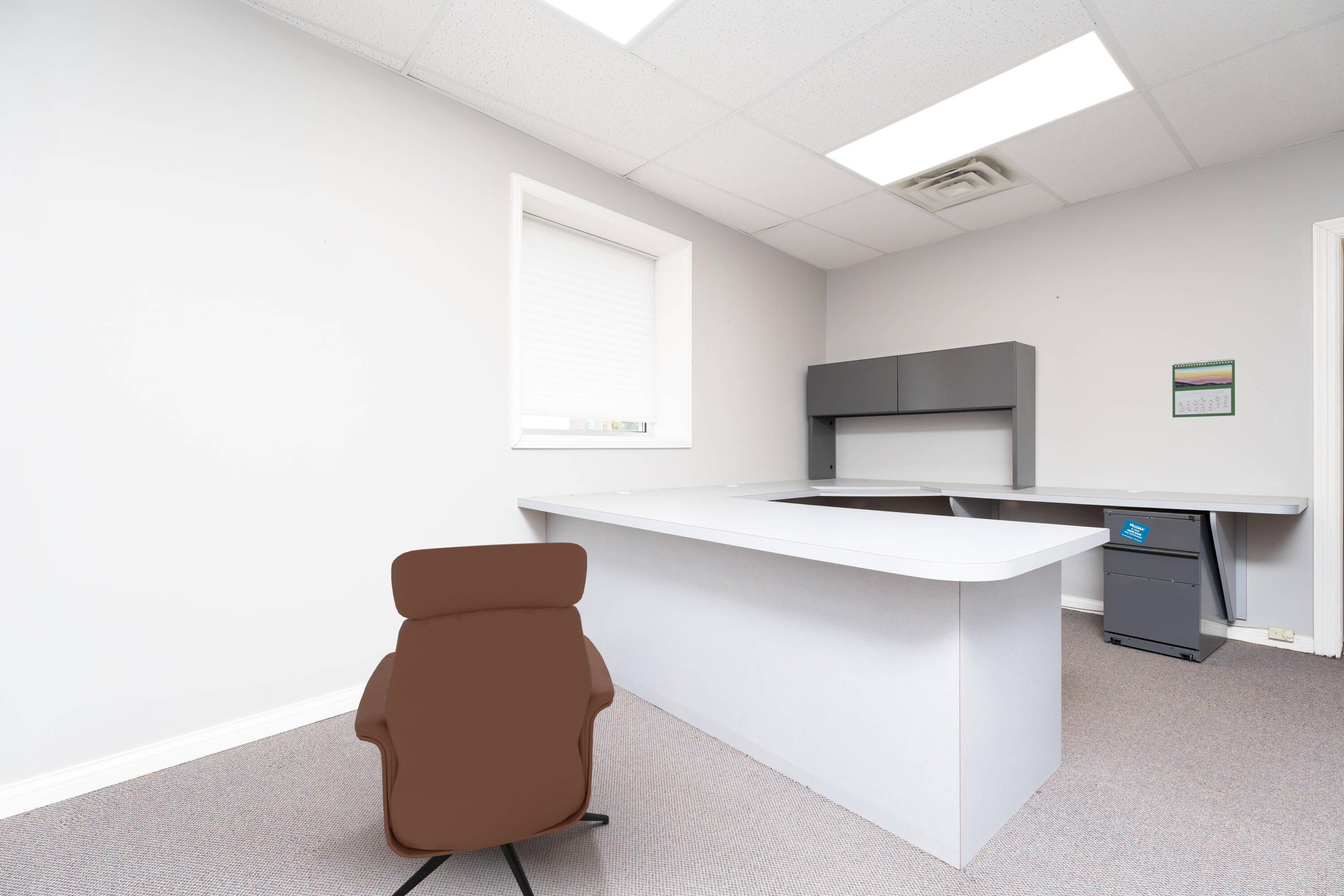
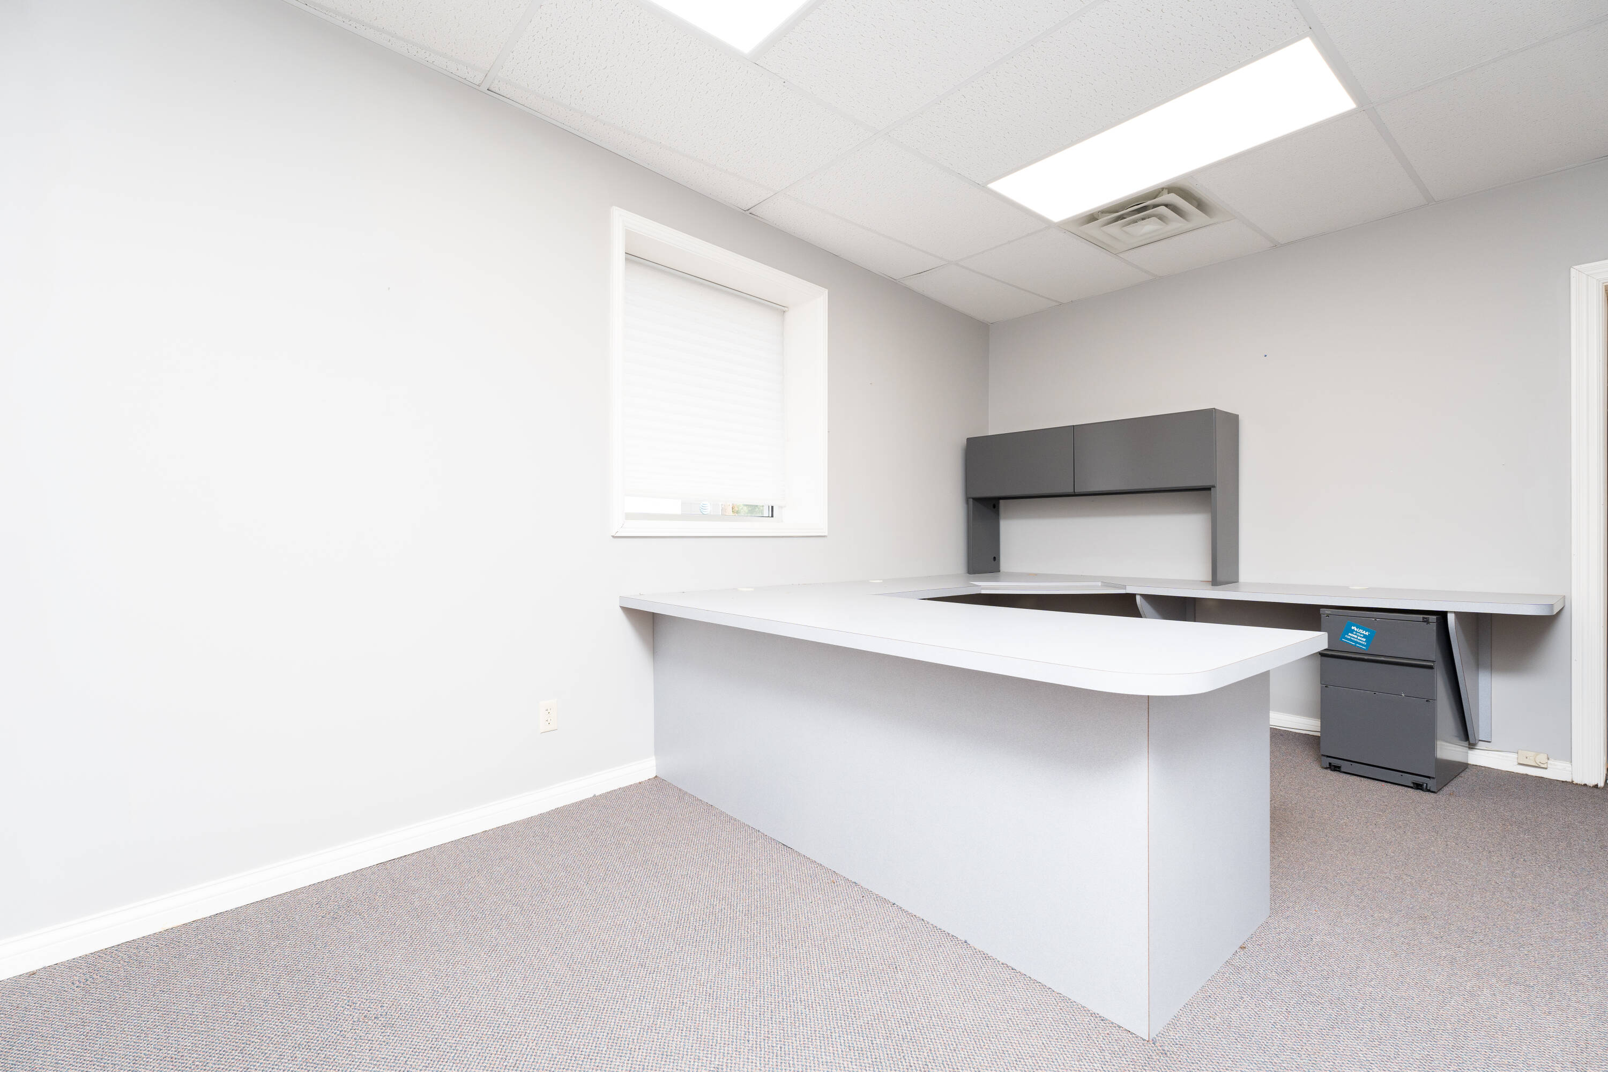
- calendar [1172,358,1236,418]
- armchair [354,542,615,896]
